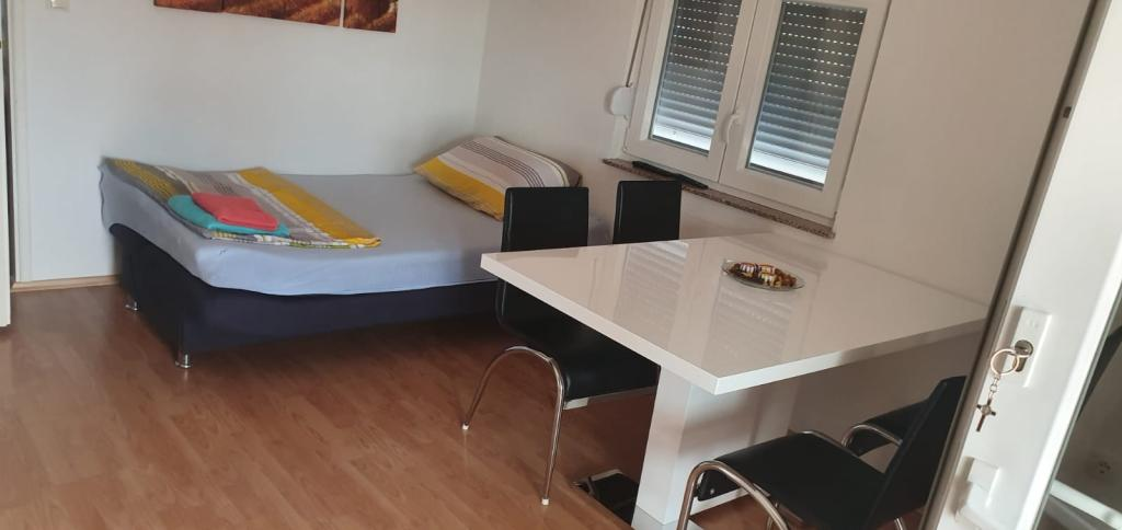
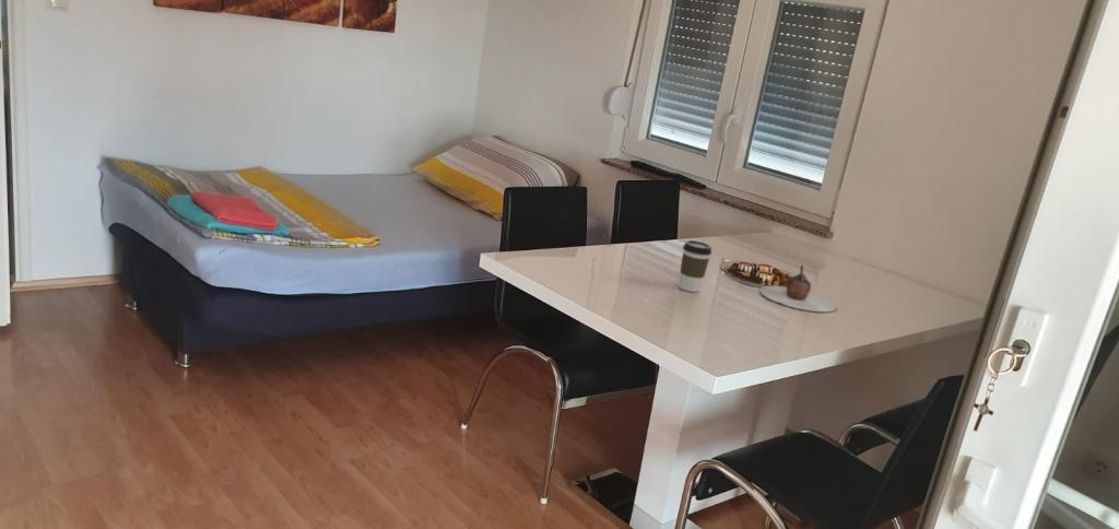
+ coffee cup [678,239,712,293]
+ teapot [759,264,837,313]
